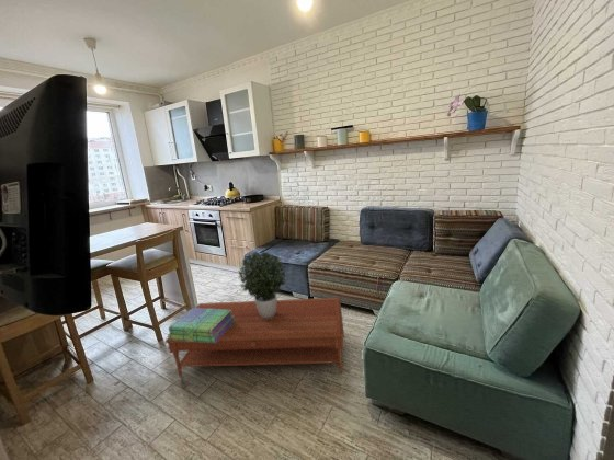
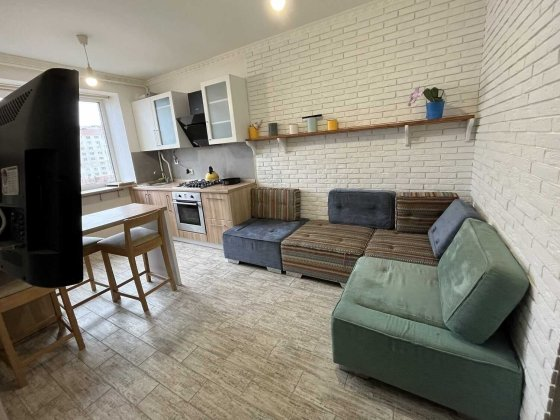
- stack of books [167,307,235,343]
- potted plant [237,251,287,320]
- coffee table [164,297,345,379]
